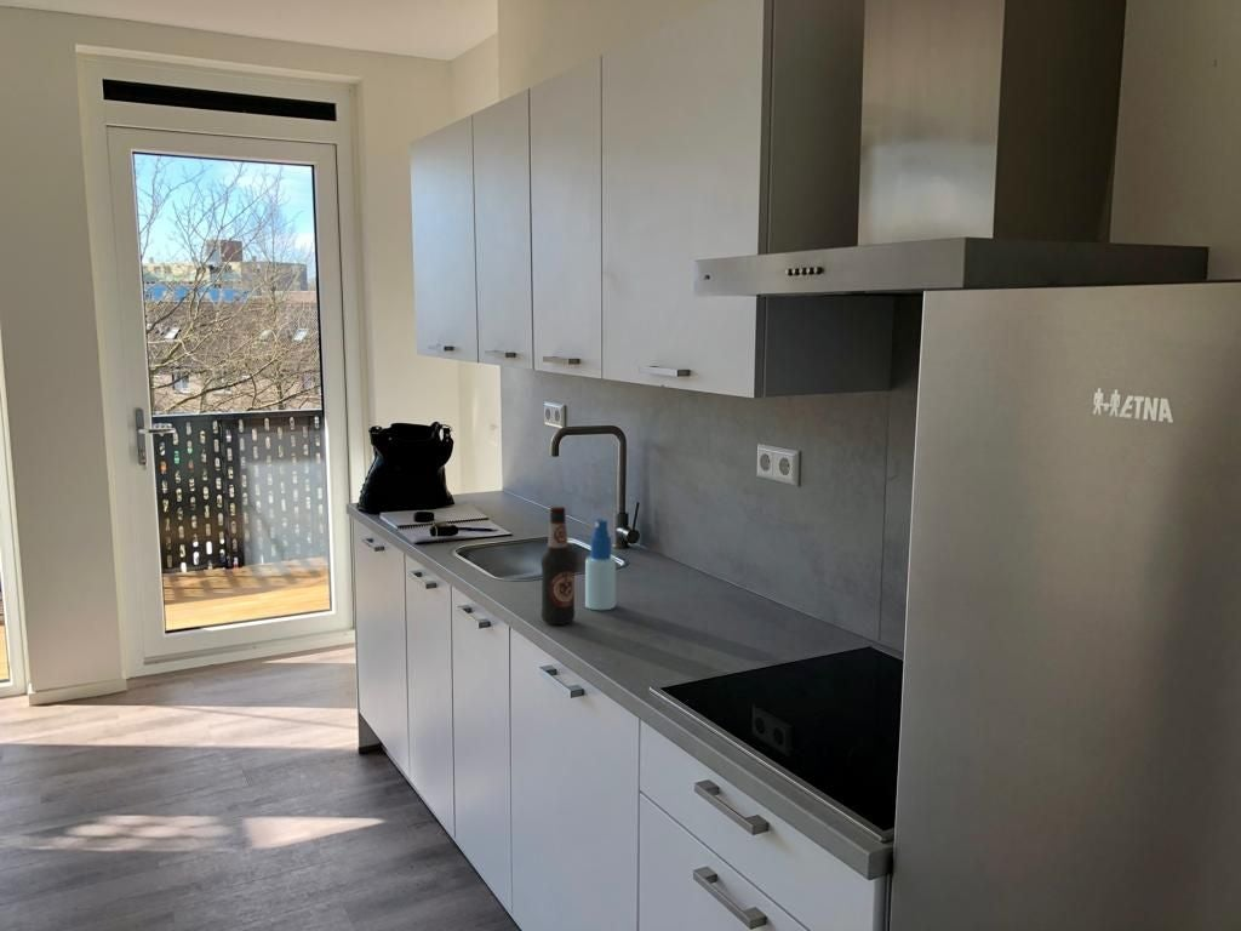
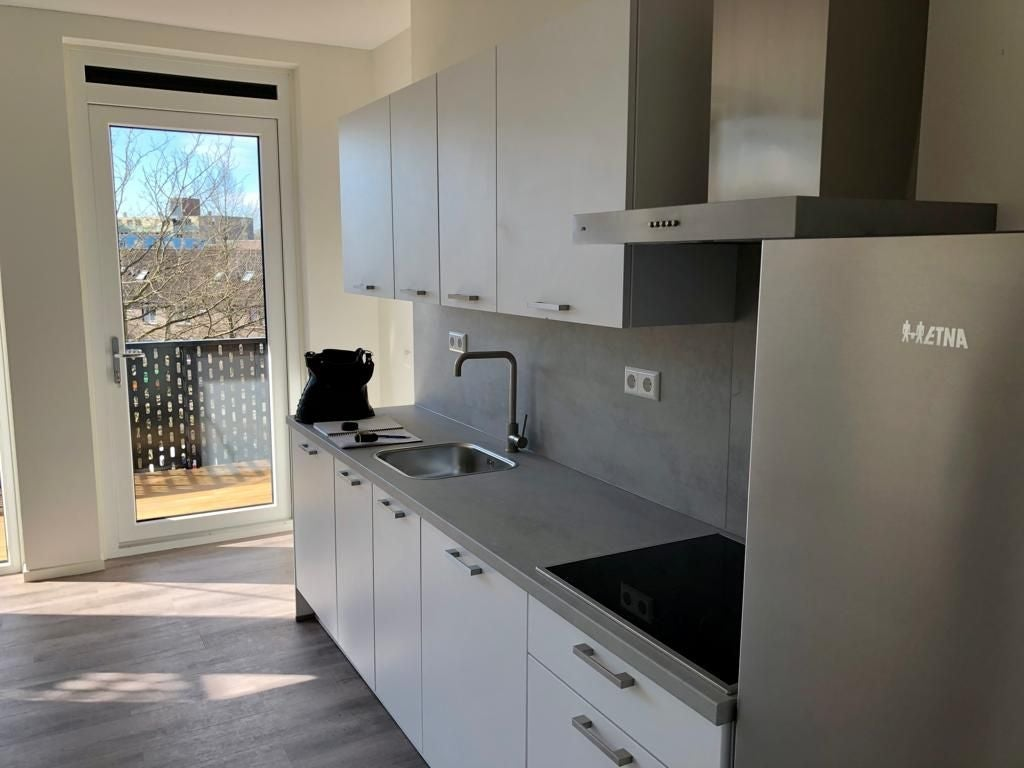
- spray bottle [584,518,617,611]
- bottle [539,506,576,626]
